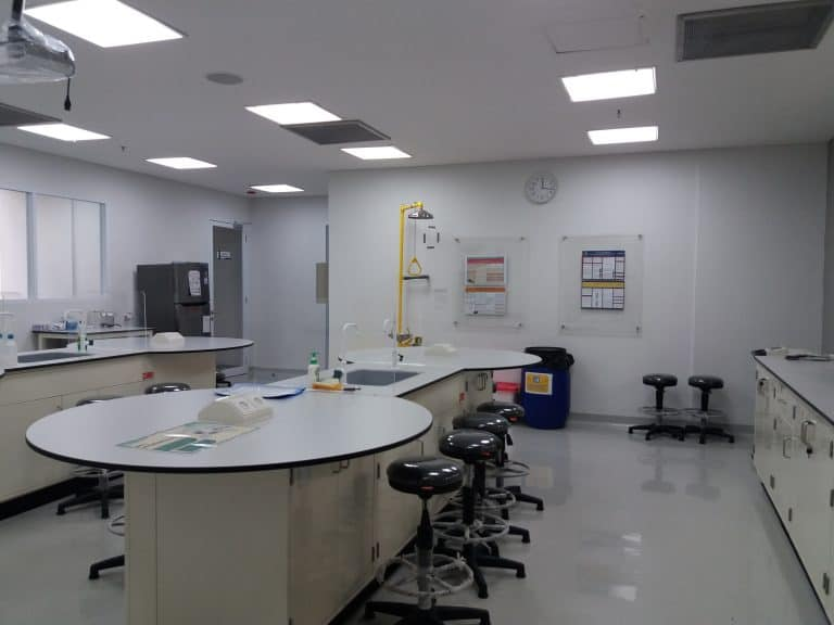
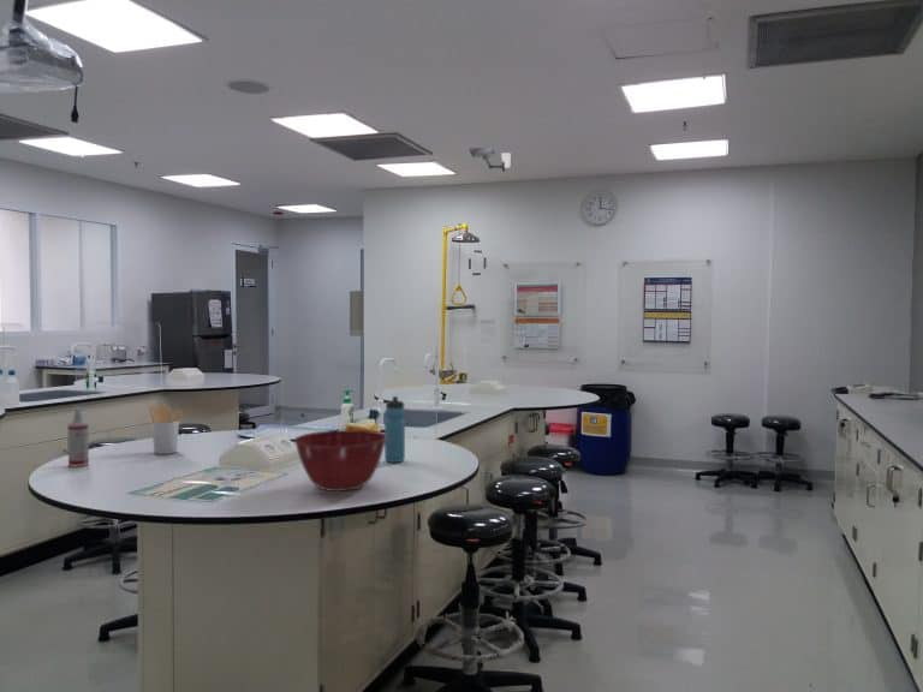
+ water bottle [383,395,406,464]
+ mixing bowl [293,429,387,493]
+ utensil holder [149,404,184,455]
+ security camera [468,147,511,173]
+ spray bottle [66,406,90,469]
